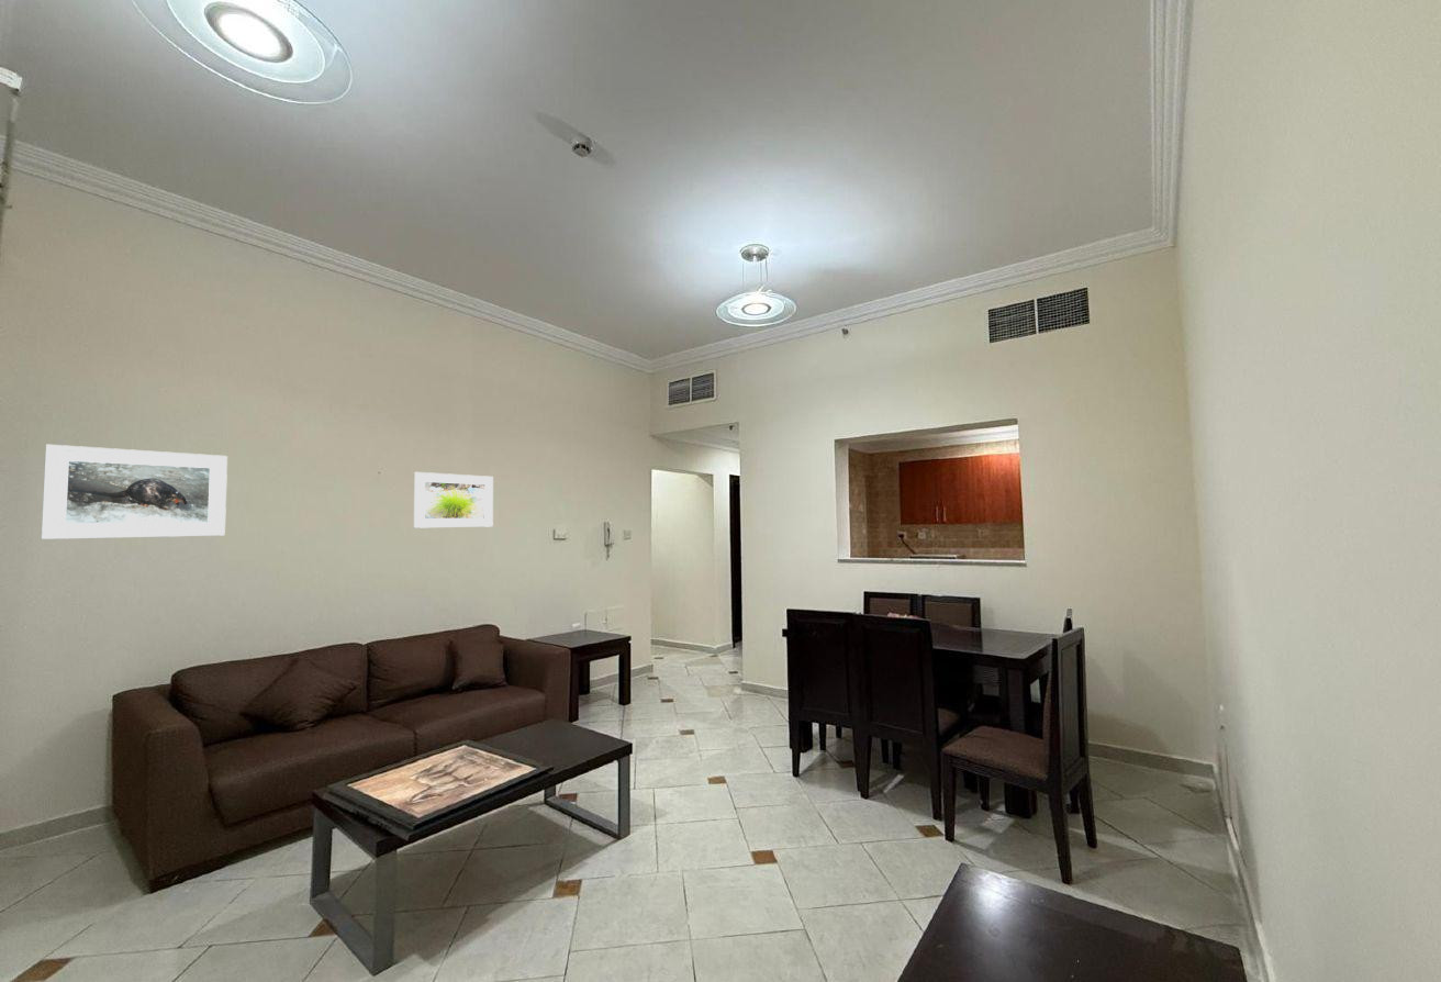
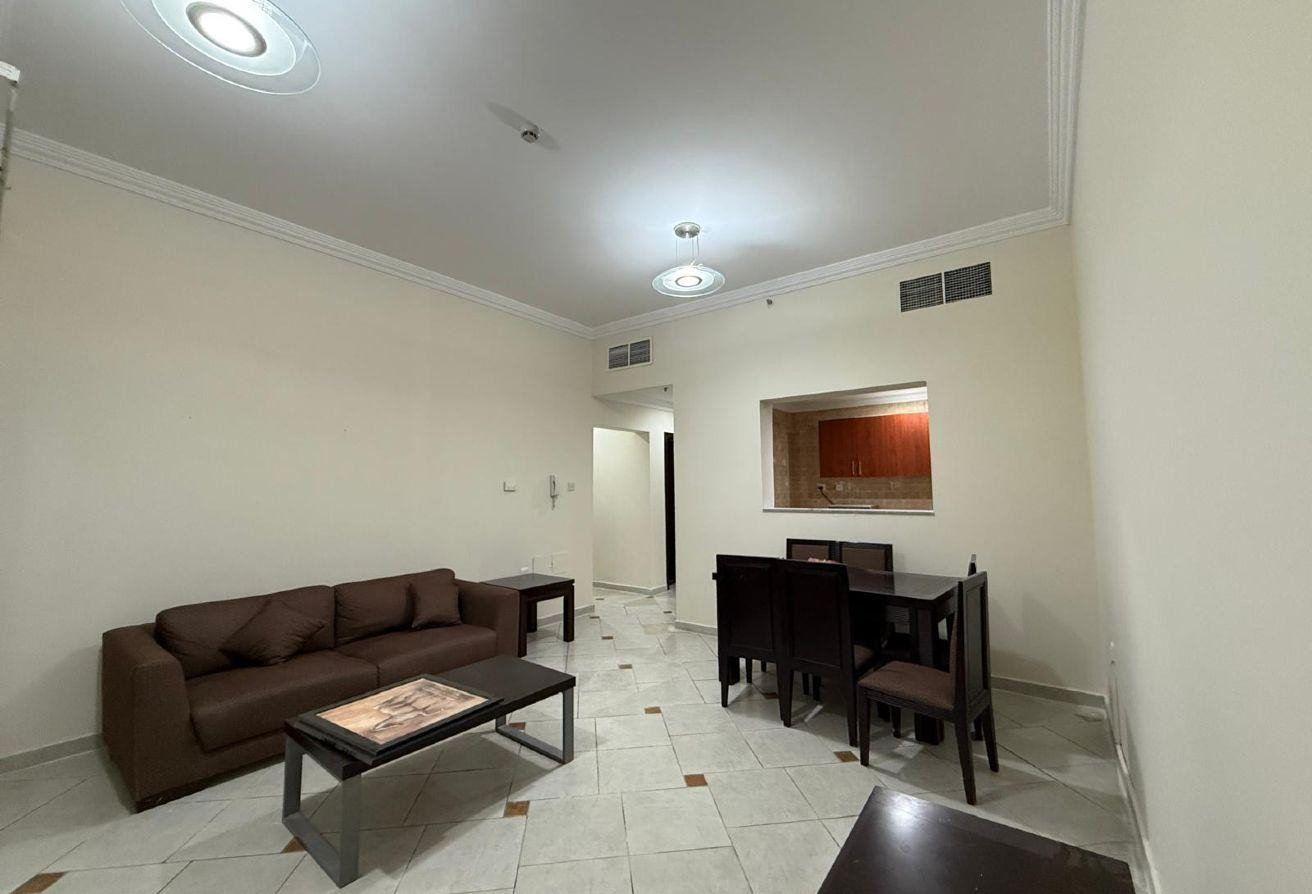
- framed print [40,444,228,540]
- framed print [413,471,494,529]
